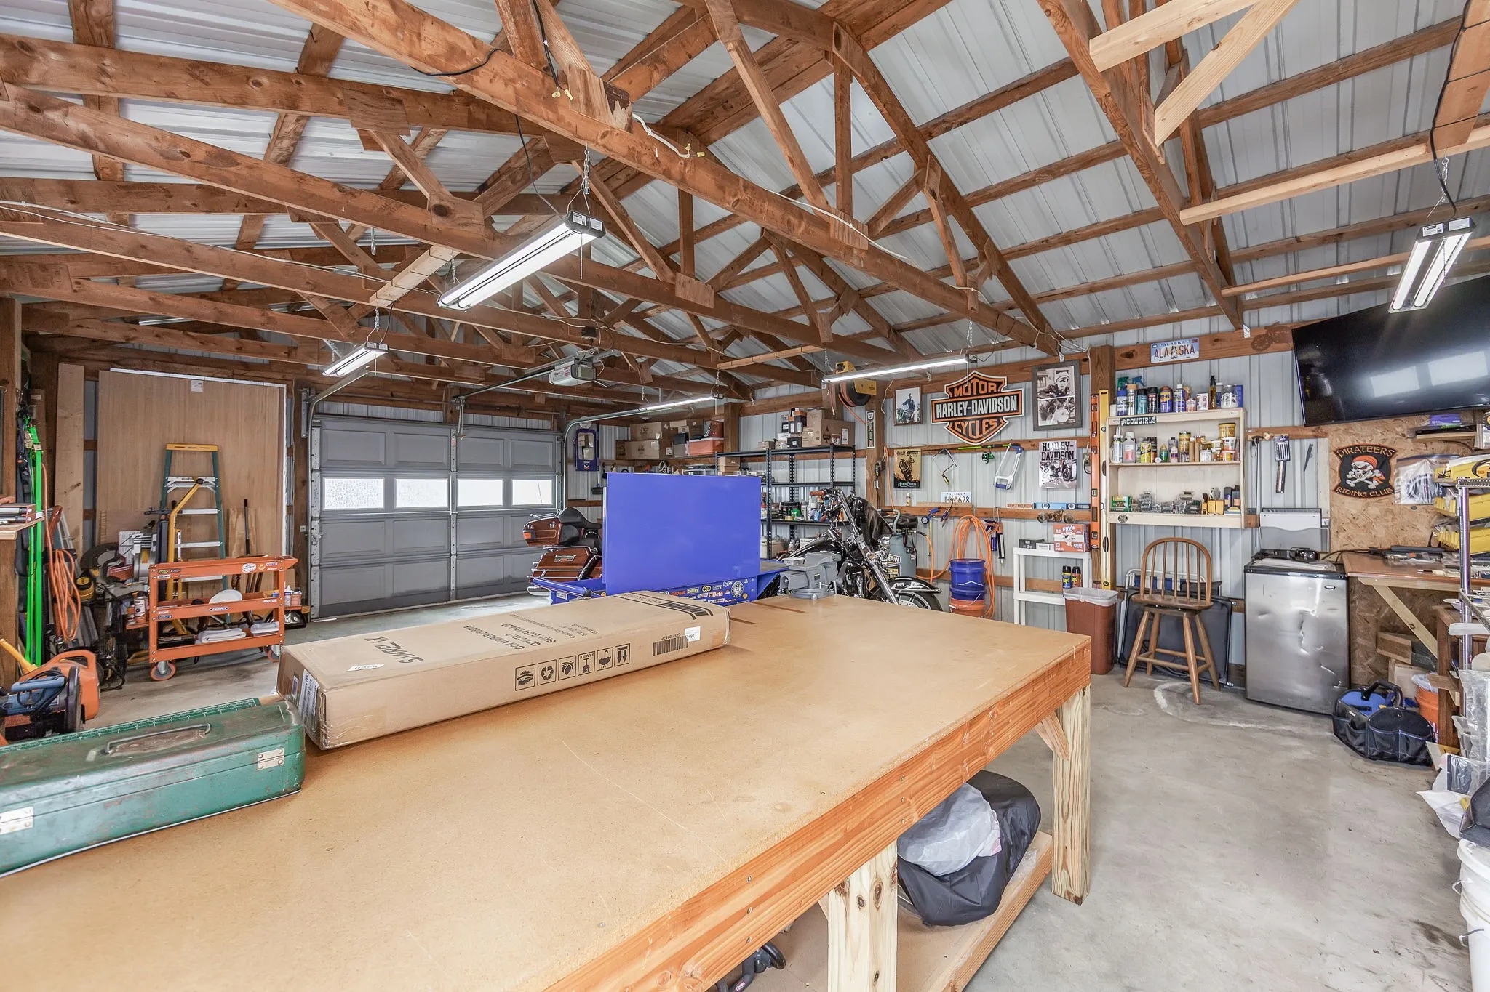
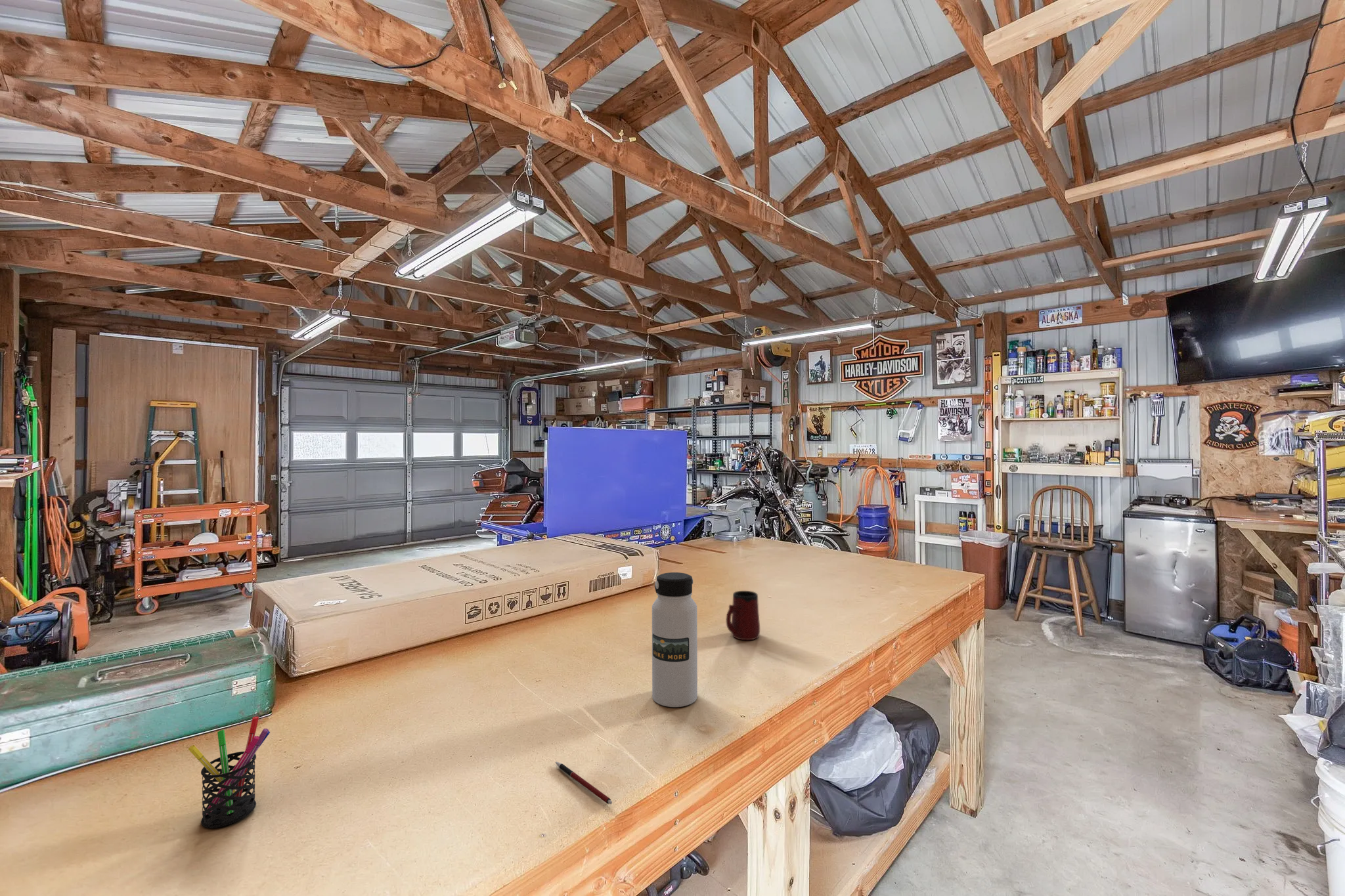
+ pen [555,761,613,805]
+ pen holder [188,716,271,828]
+ mug [726,590,761,641]
+ water bottle [651,572,698,708]
